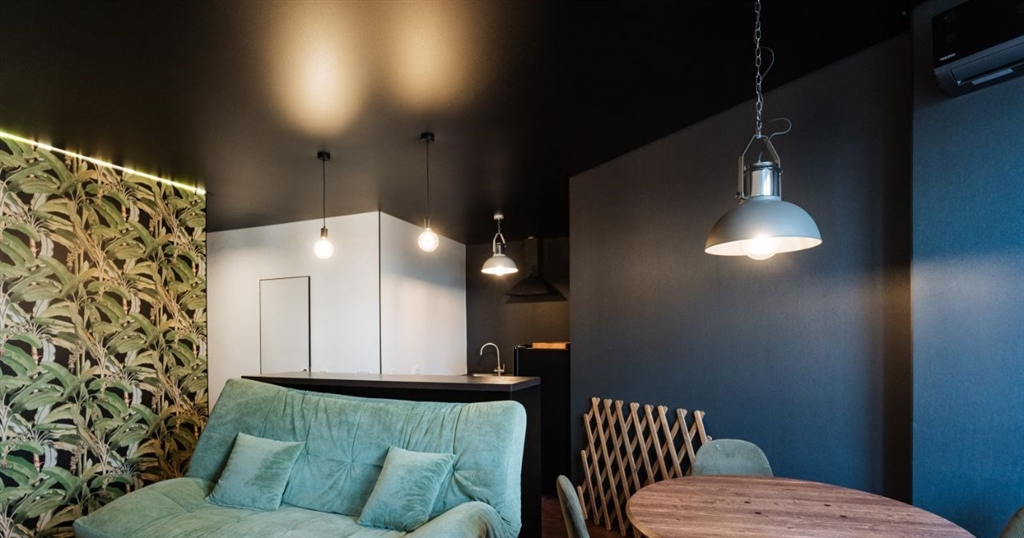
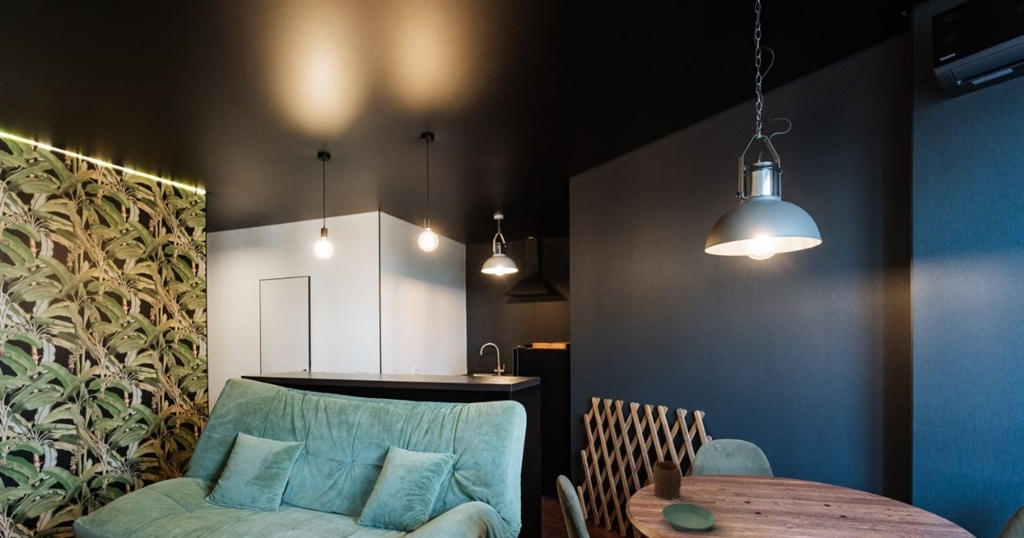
+ saucer [661,502,717,534]
+ cup [653,460,682,500]
